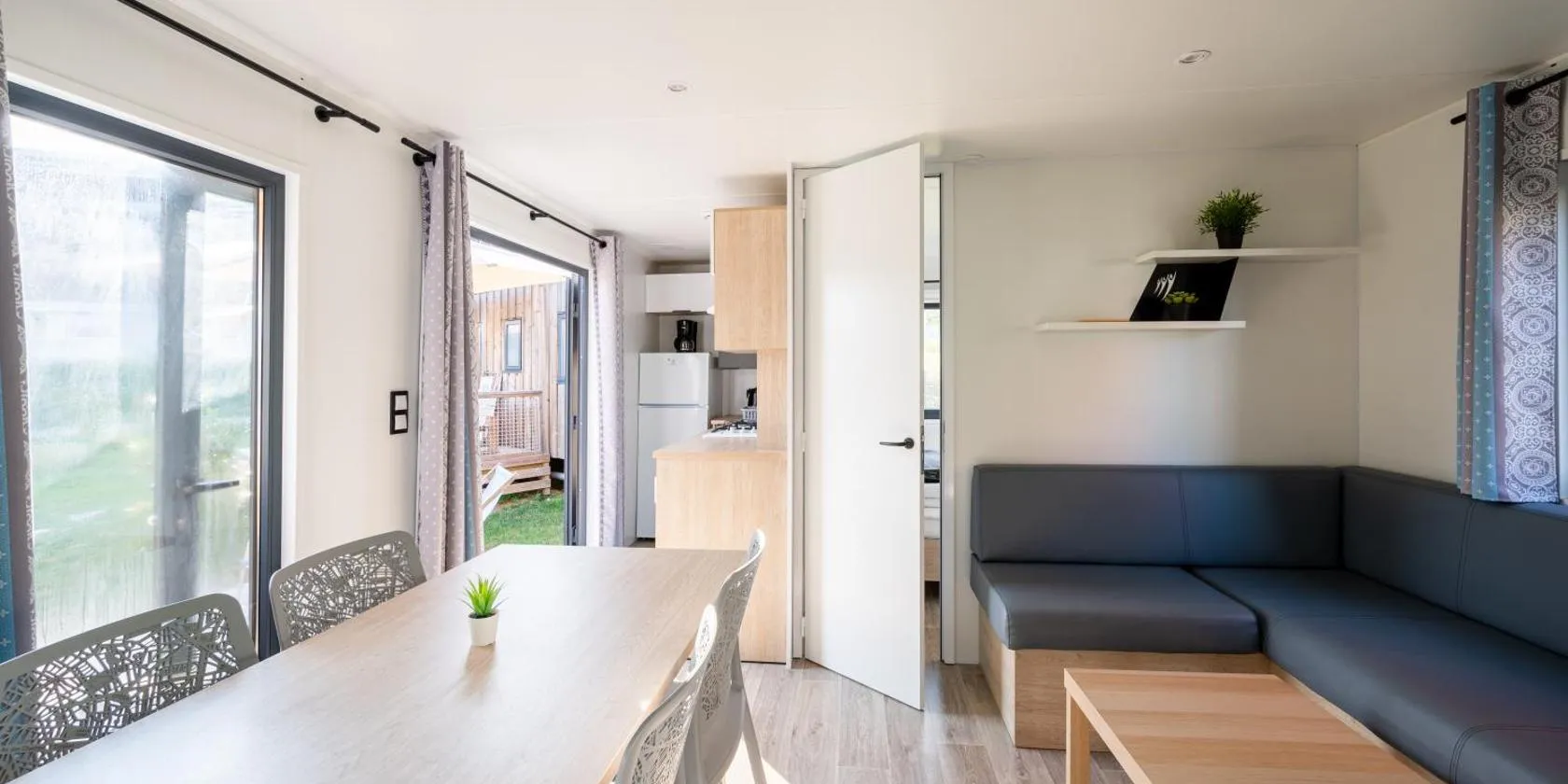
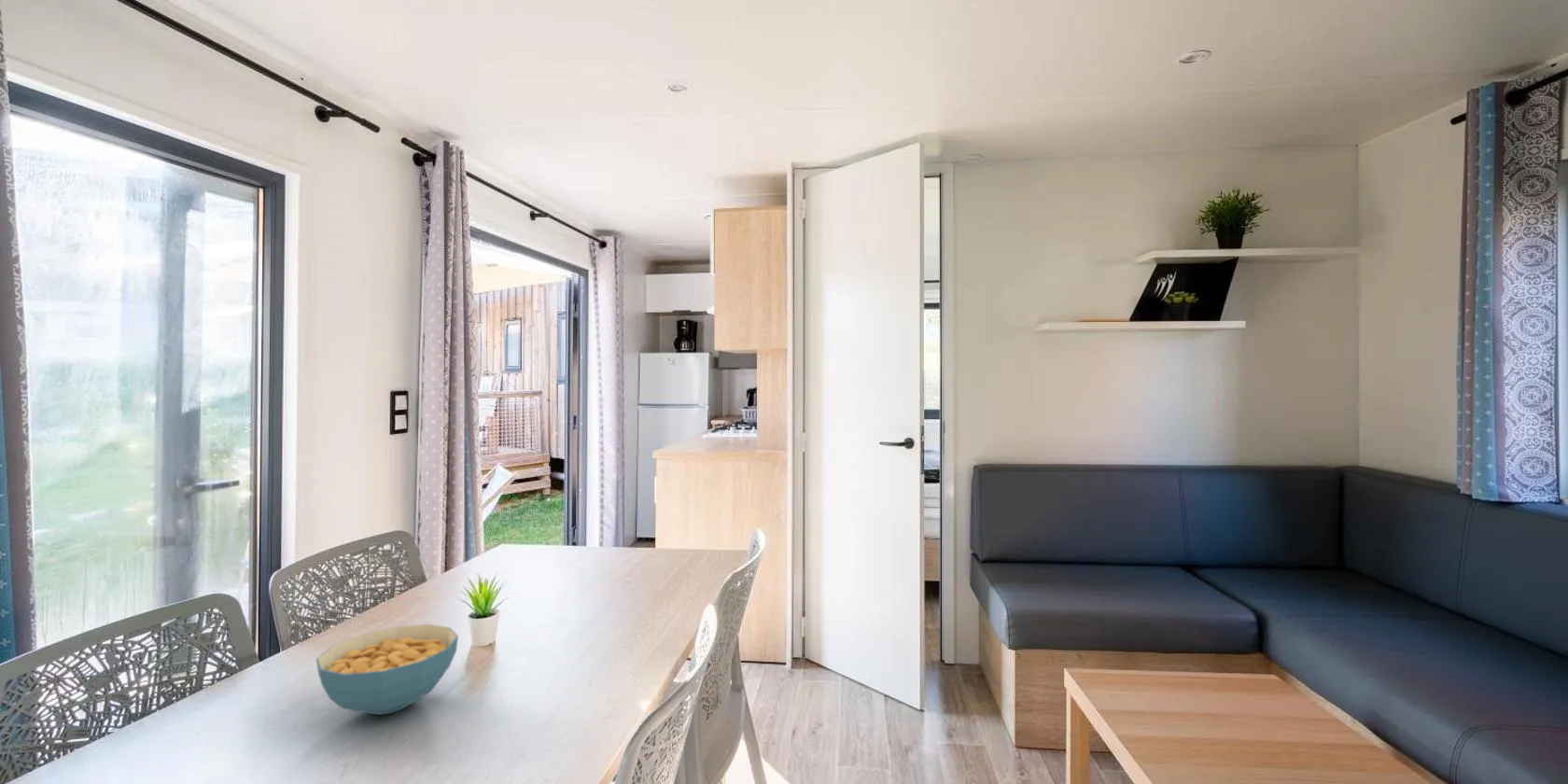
+ cereal bowl [315,623,459,716]
